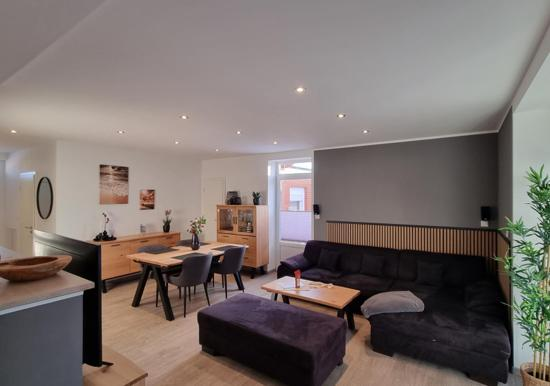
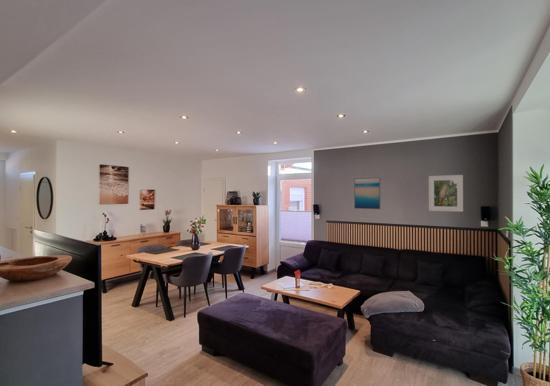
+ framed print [428,174,464,213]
+ wall art [353,176,382,210]
